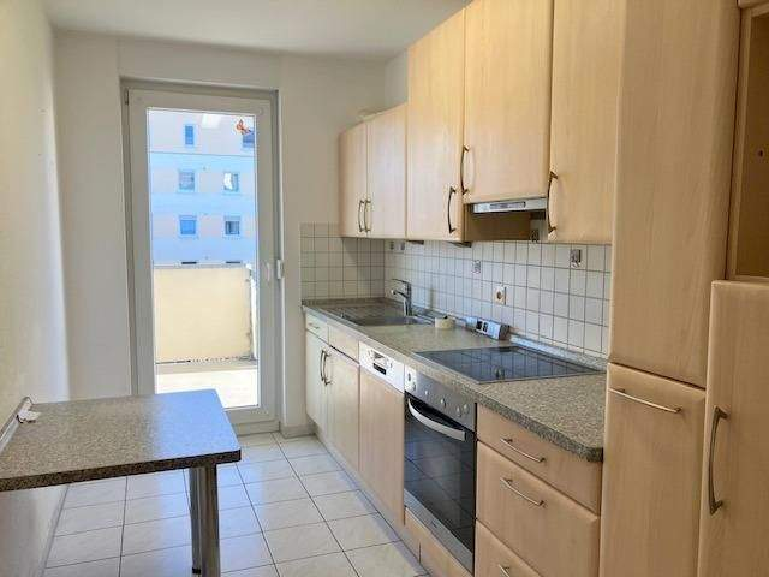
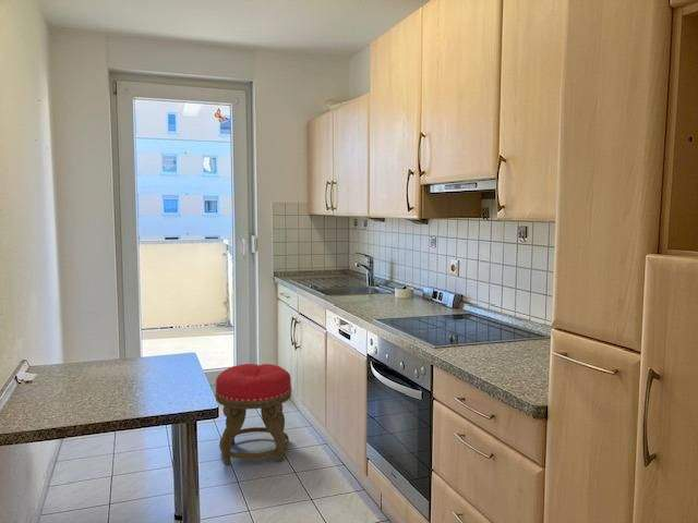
+ stool [215,363,292,465]
